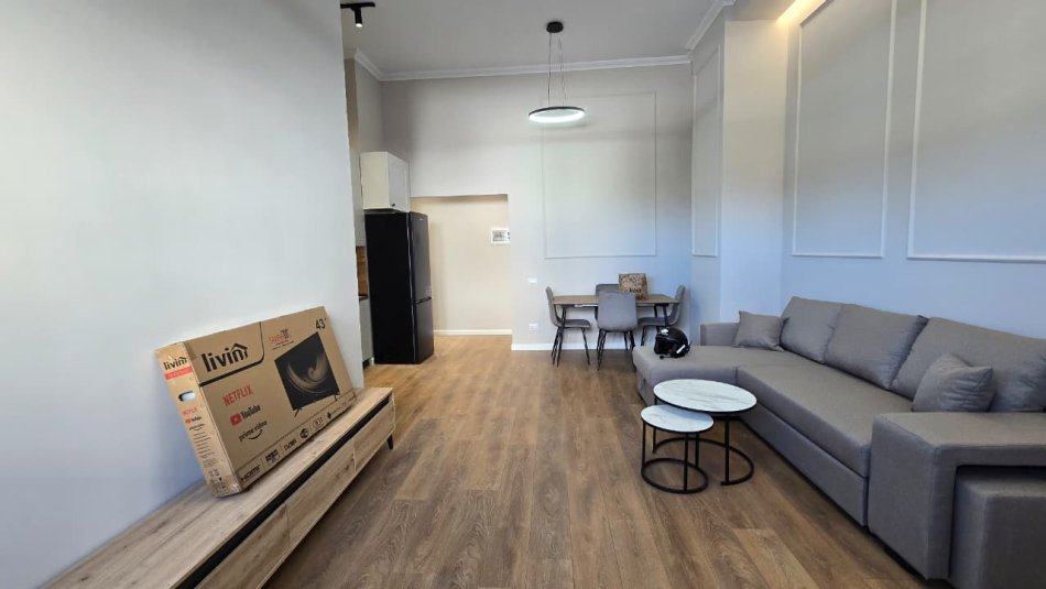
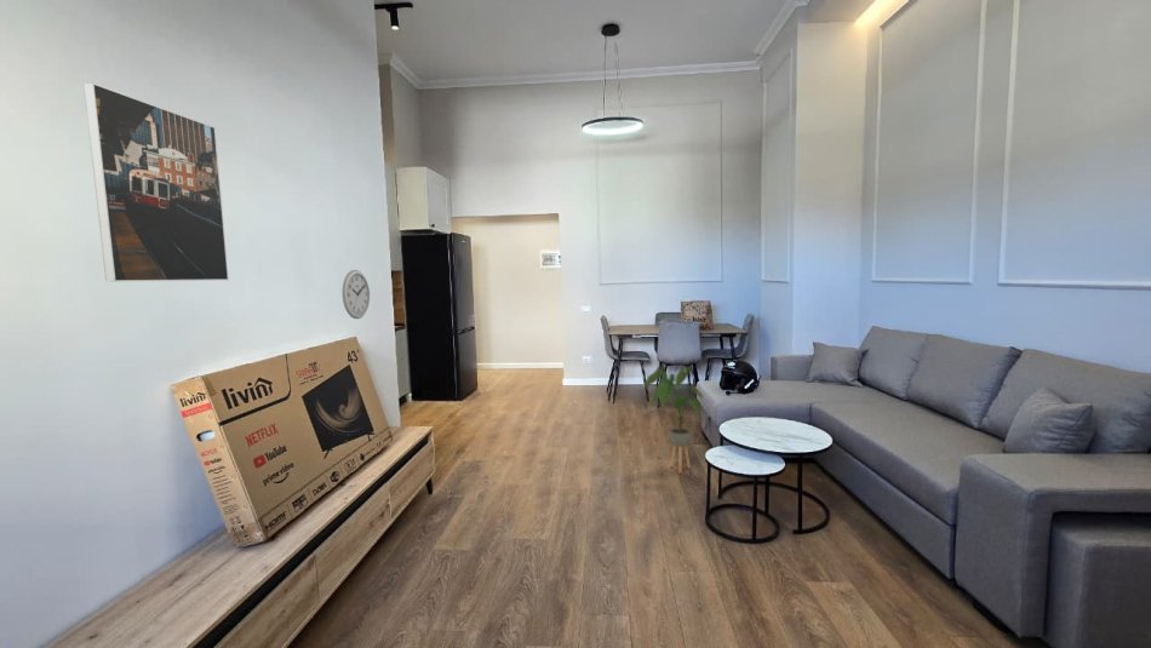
+ house plant [645,363,704,475]
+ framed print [82,81,230,283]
+ wall clock [342,269,371,320]
